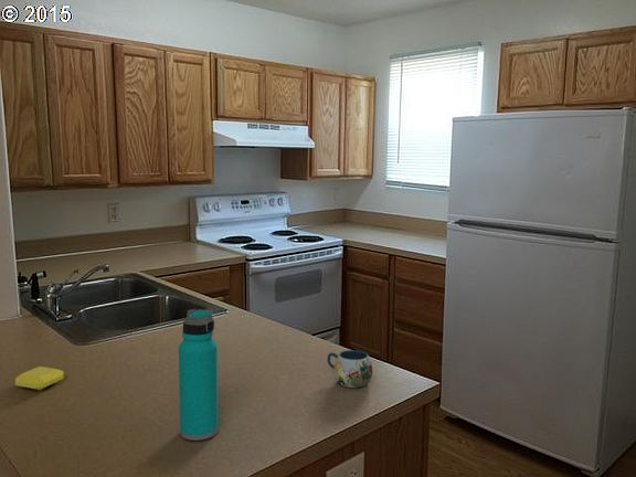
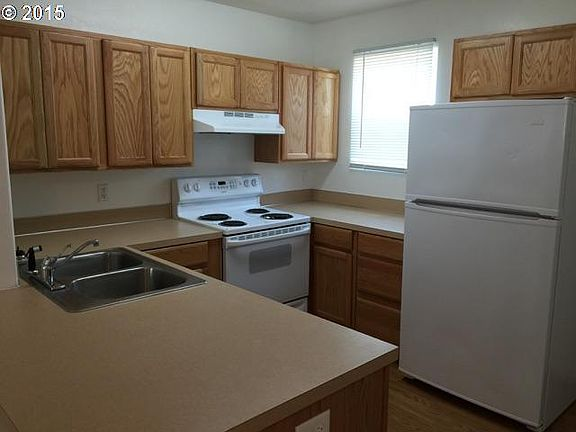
- water bottle [178,308,219,442]
- mug [326,349,373,389]
- soap bar [14,365,65,391]
